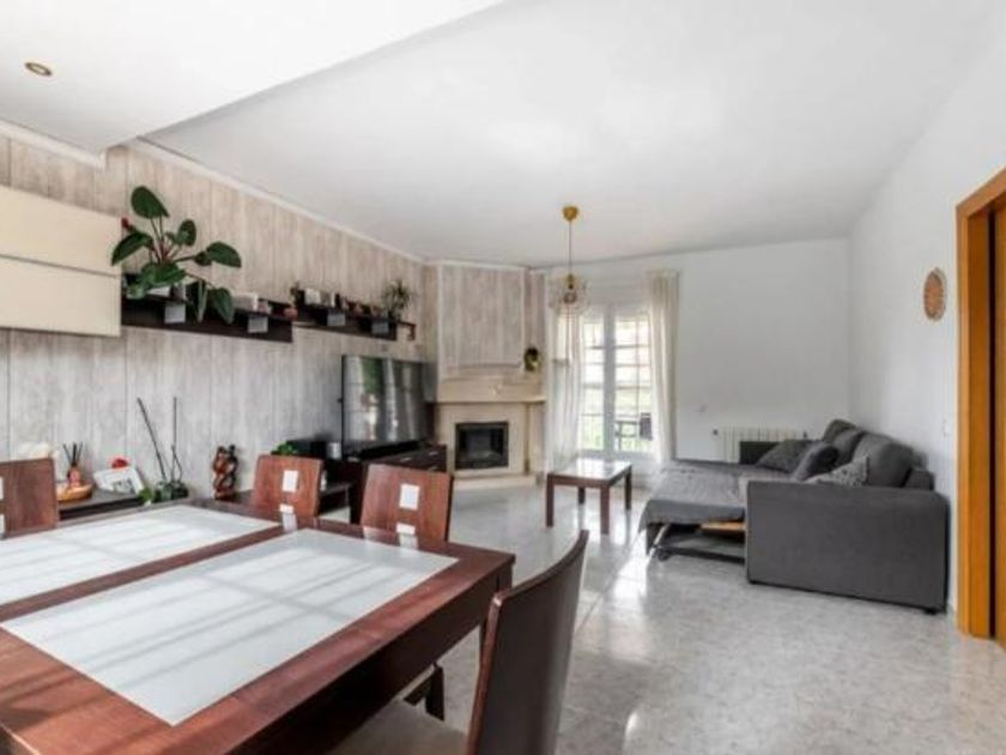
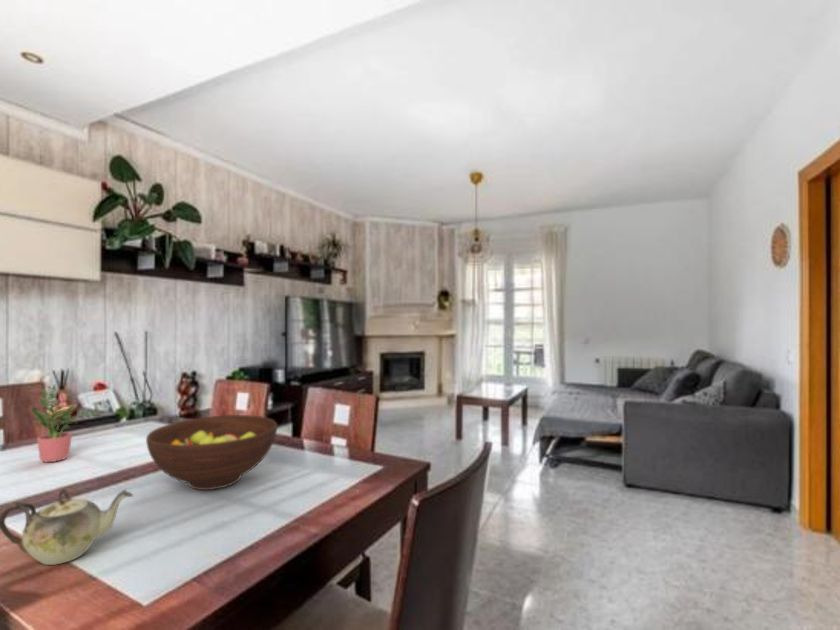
+ fruit bowl [145,414,278,491]
+ potted plant [29,384,102,463]
+ teapot [0,488,134,566]
